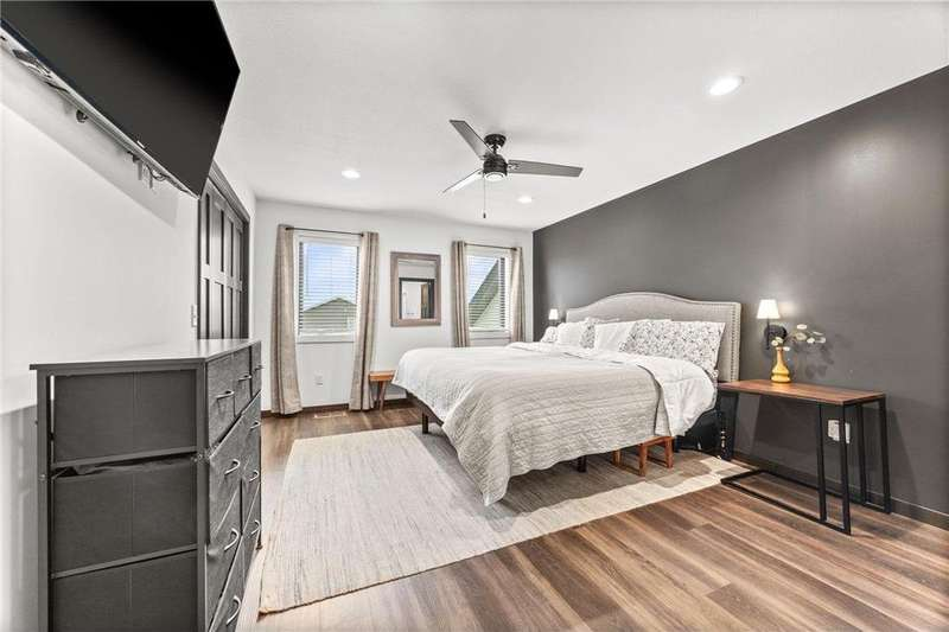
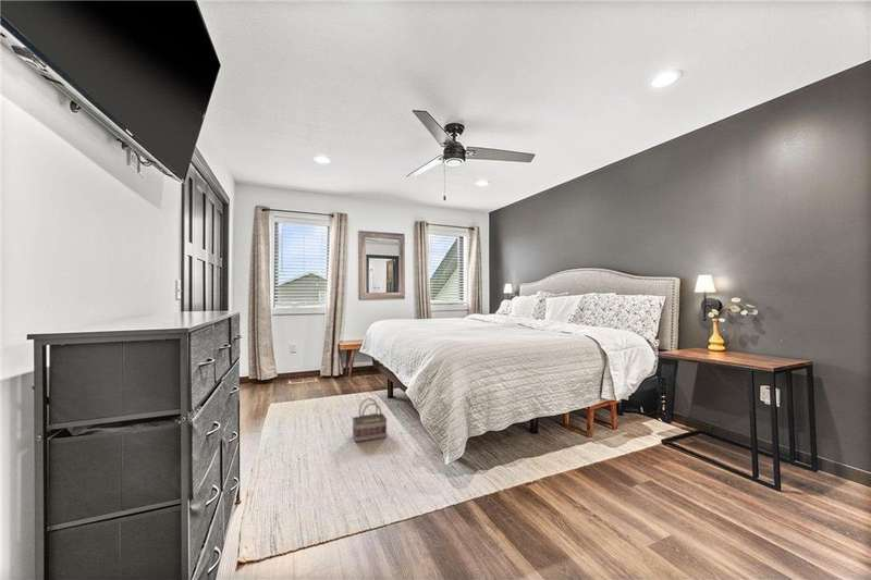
+ basket [352,397,389,443]
